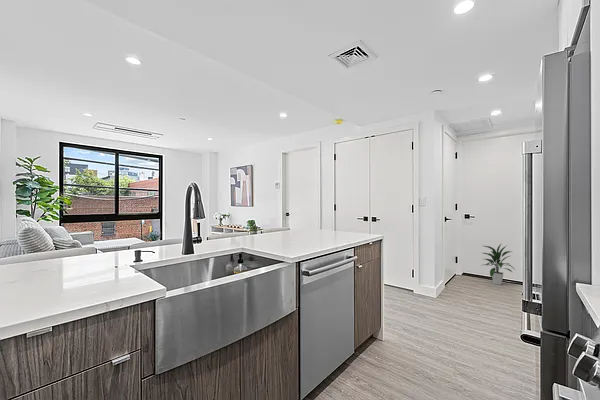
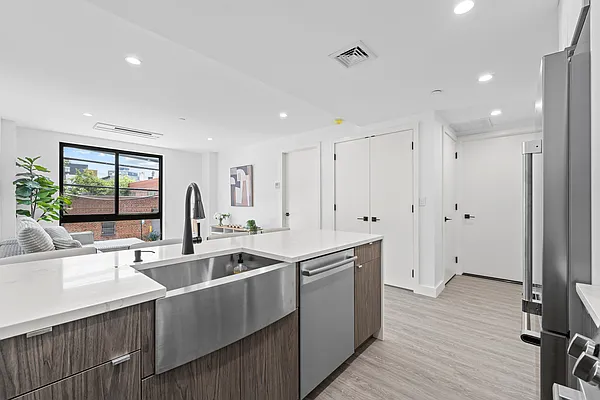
- indoor plant [480,242,517,286]
